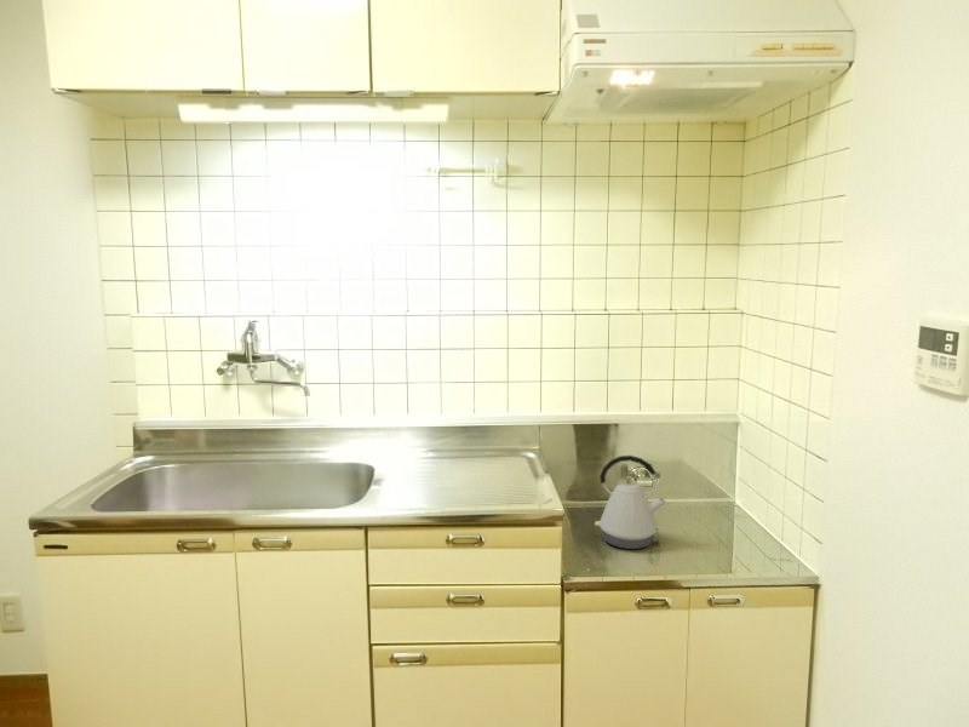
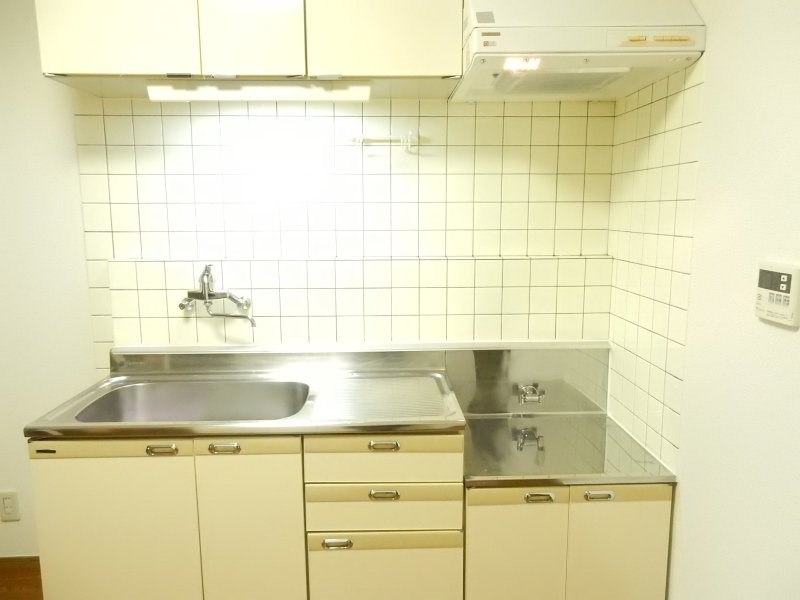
- kettle [594,454,667,550]
